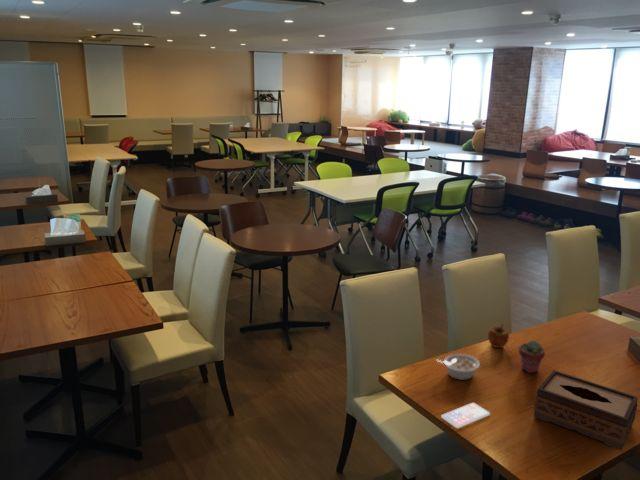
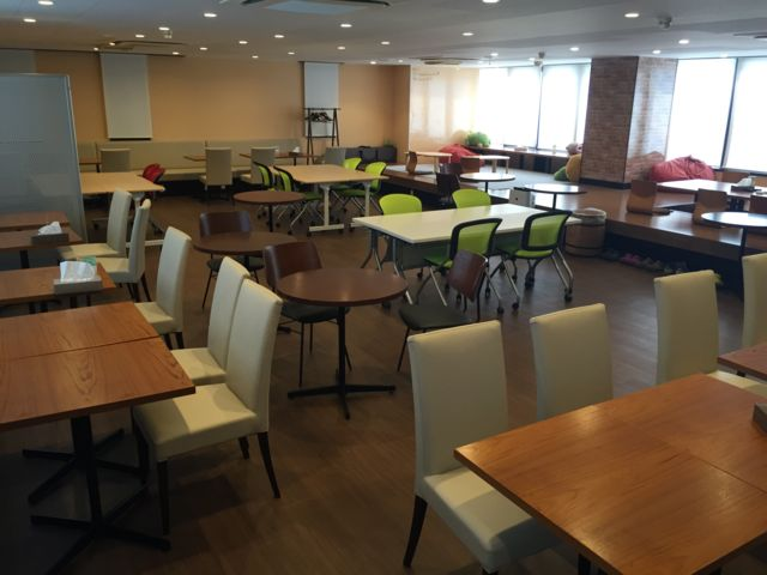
- apple [487,323,510,349]
- potted succulent [518,339,546,374]
- smartphone [440,402,491,429]
- tissue box [533,369,639,451]
- legume [436,353,481,381]
